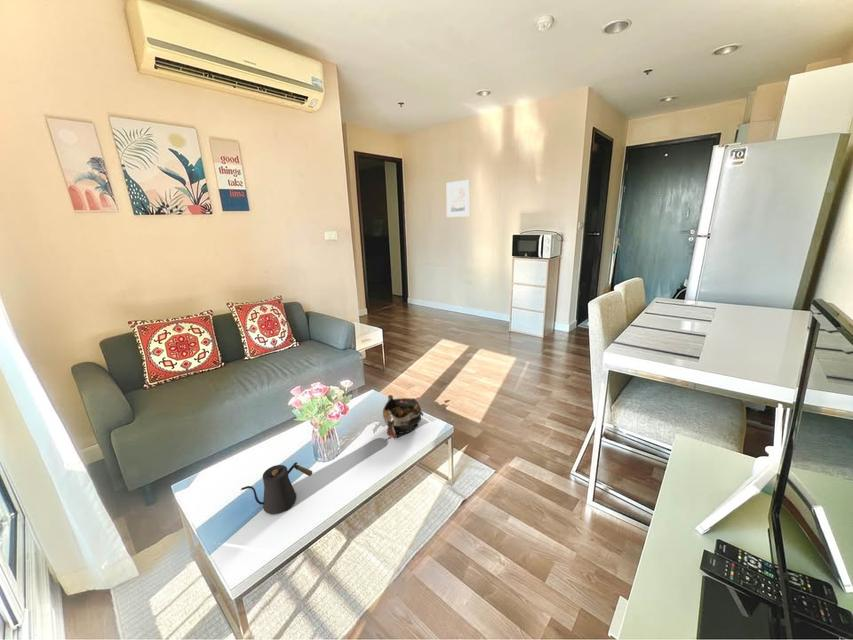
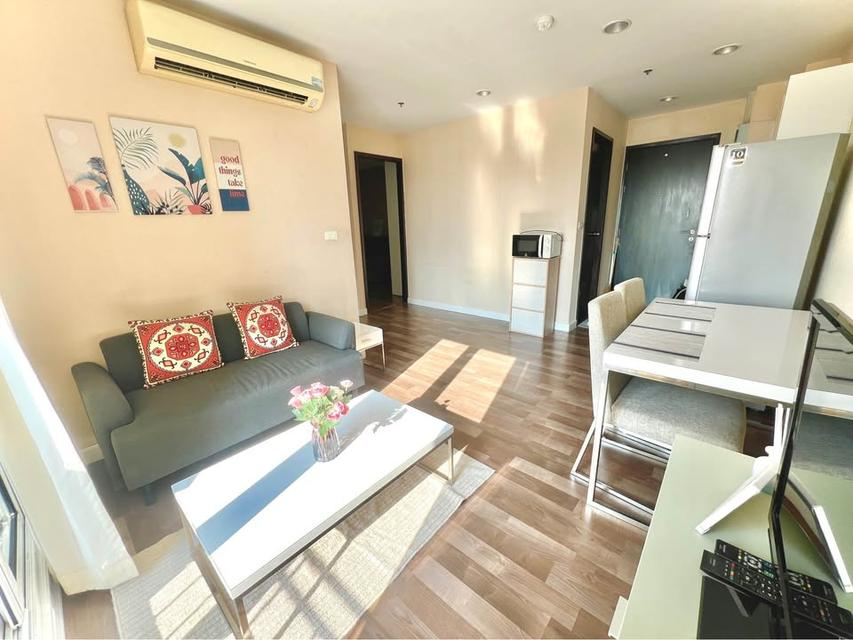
- kettle [240,461,313,515]
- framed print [446,179,471,218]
- decorative bowl [382,394,424,440]
